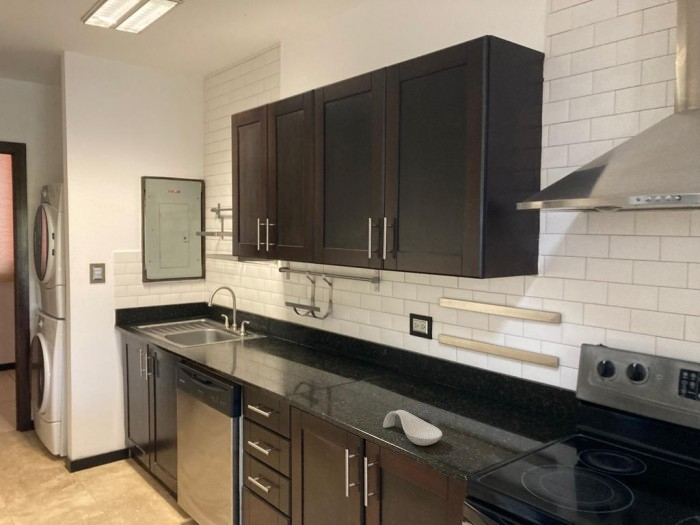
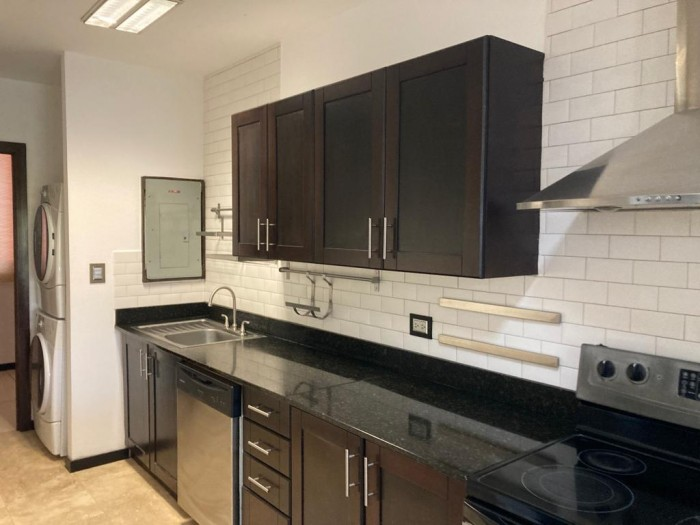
- spoon rest [382,409,443,447]
